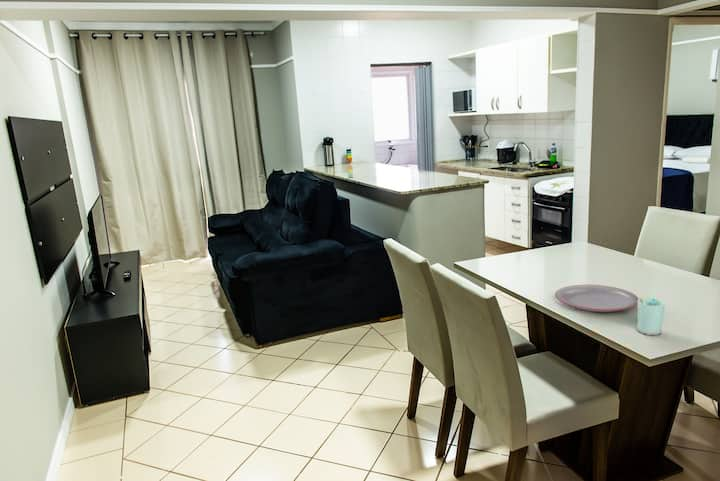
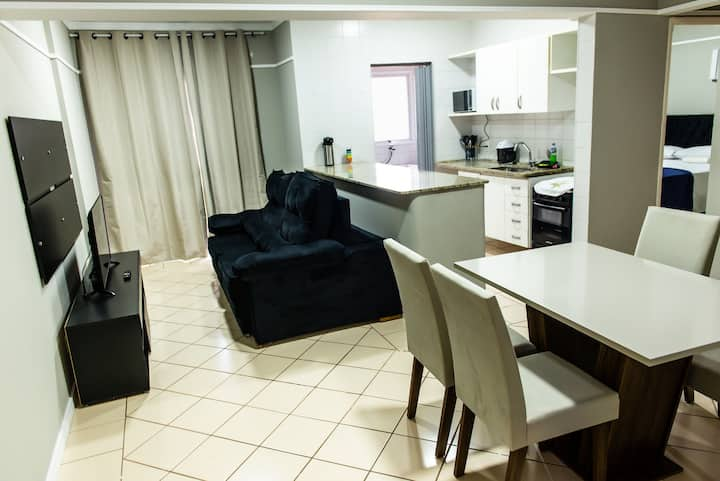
- plate [554,284,639,313]
- cup [637,297,666,336]
